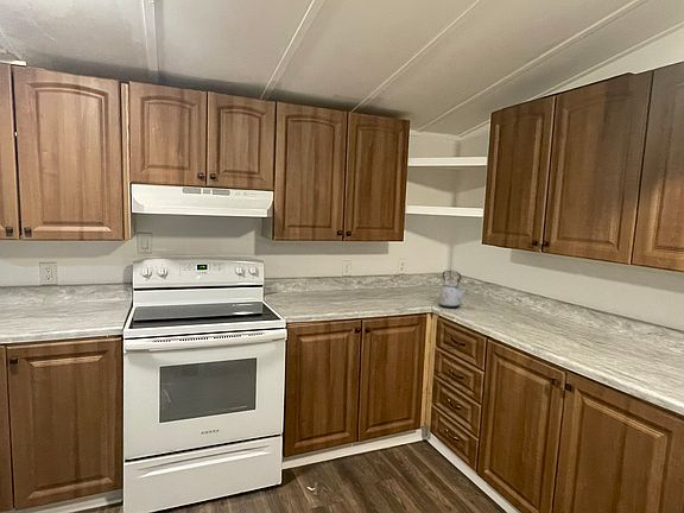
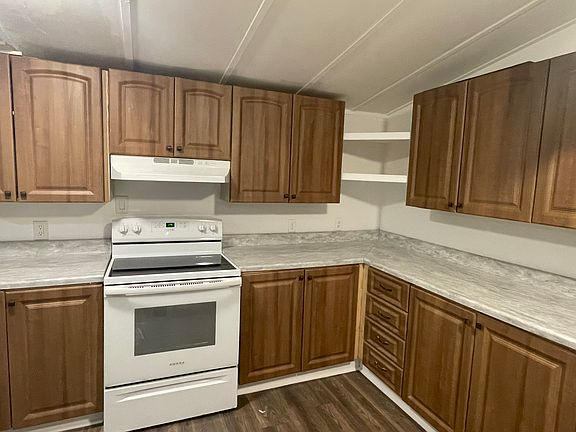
- kettle [438,270,468,309]
